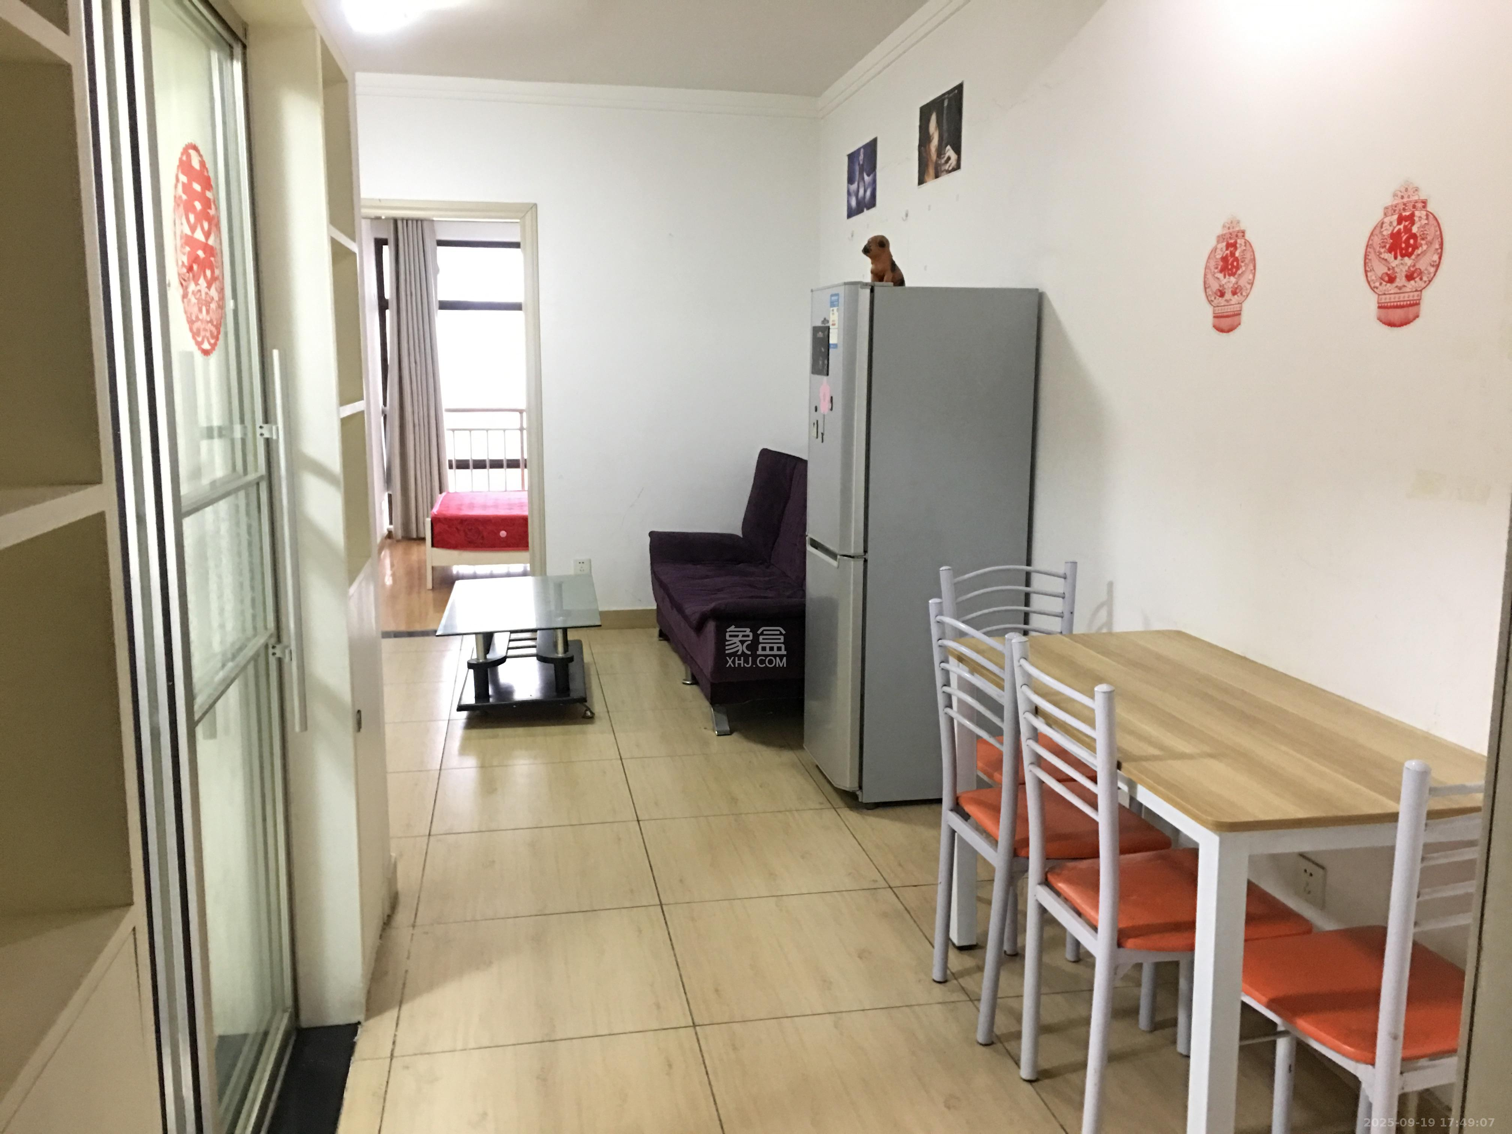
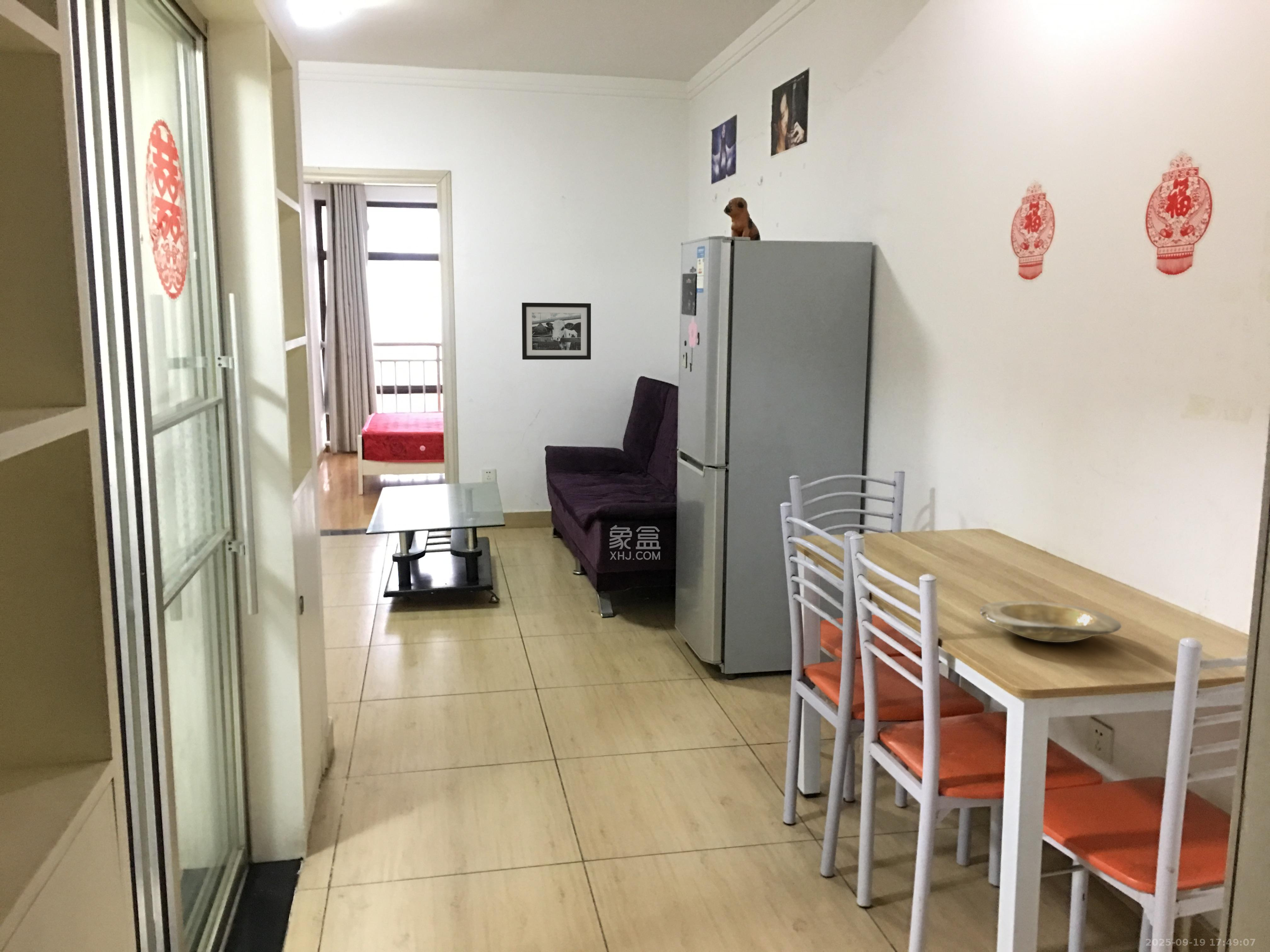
+ plate [980,600,1122,643]
+ picture frame [522,302,591,360]
